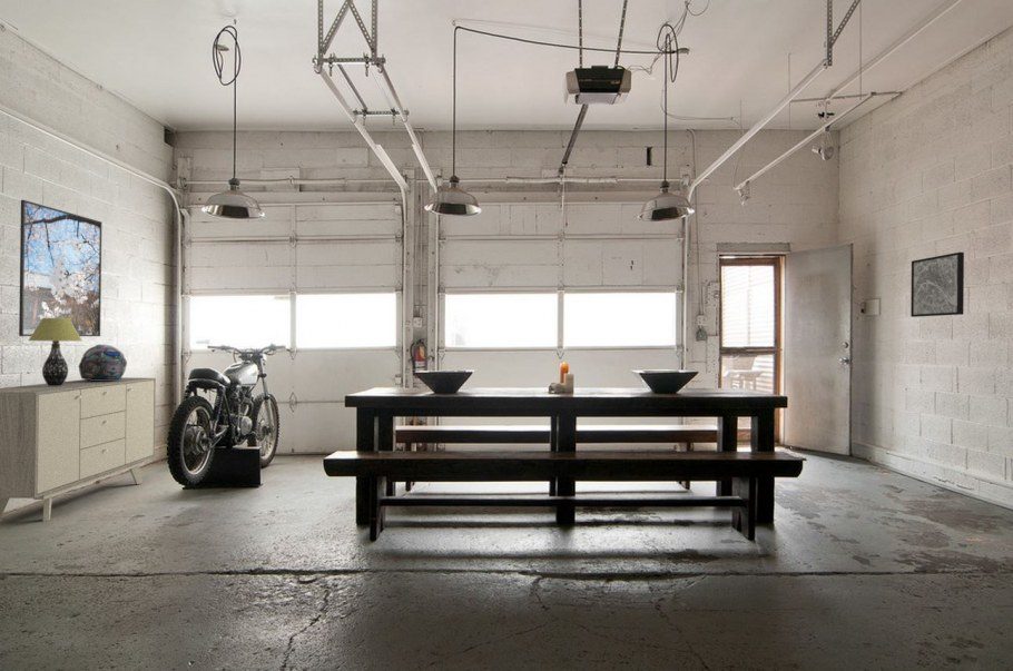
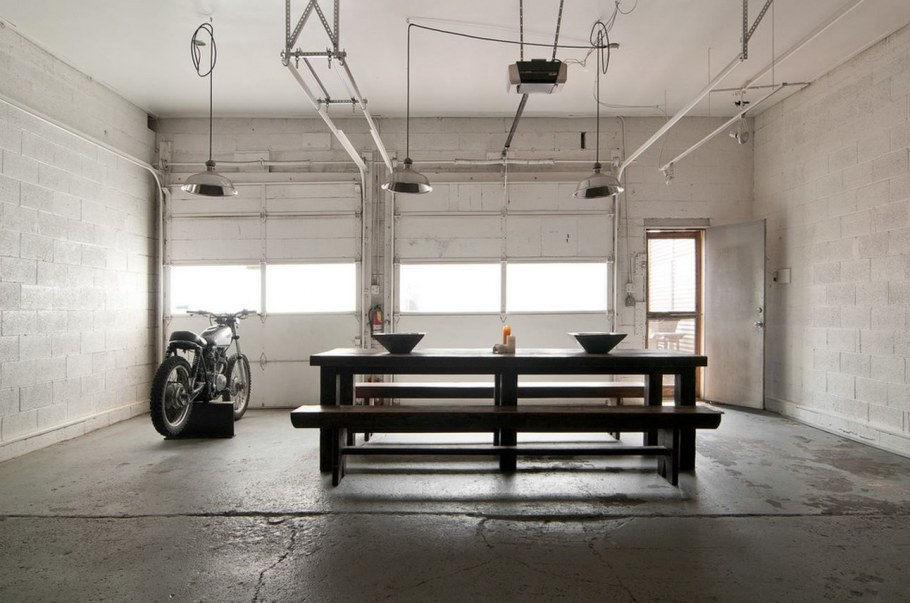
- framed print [18,199,104,337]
- wall art [909,251,965,318]
- table lamp [28,318,82,386]
- motorcycle helmet [77,343,128,381]
- sideboard [0,376,157,522]
